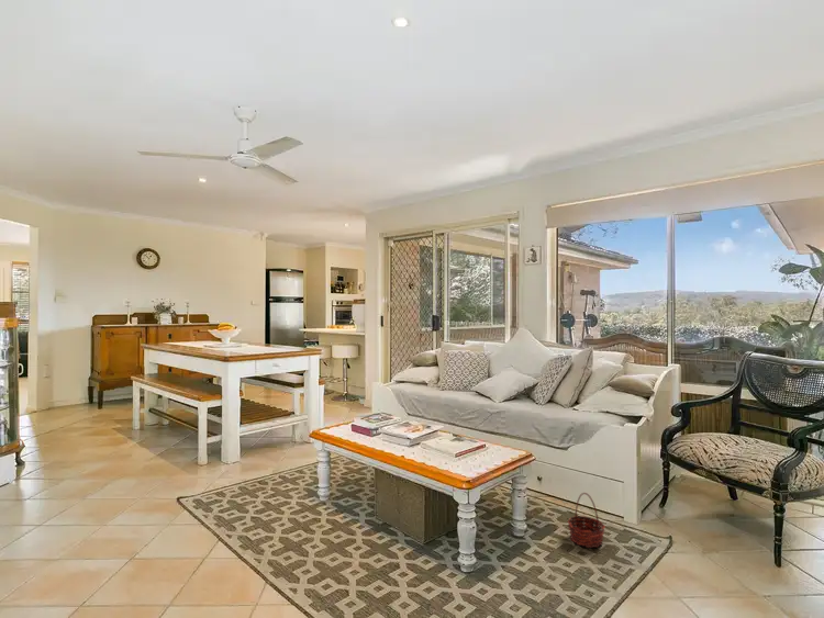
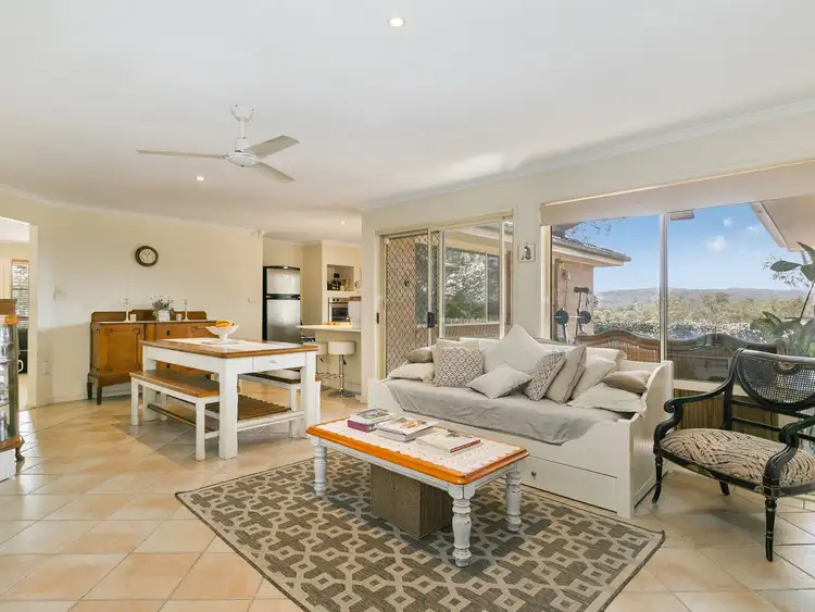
- basket [566,492,606,549]
